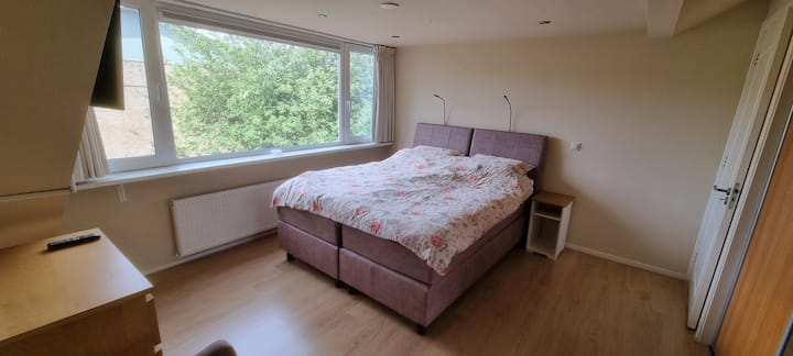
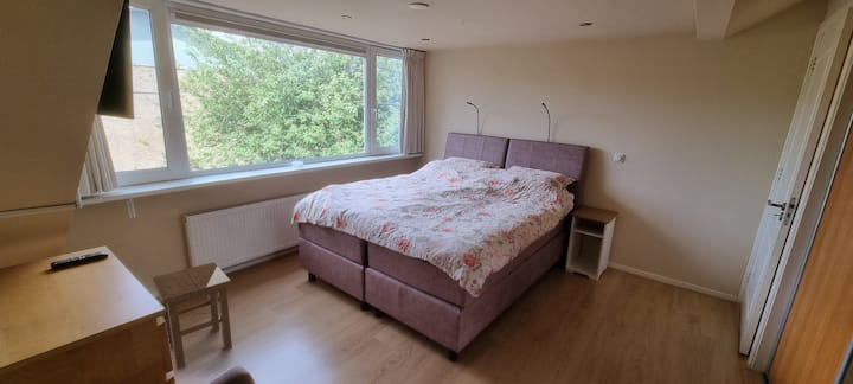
+ stool [150,261,233,371]
